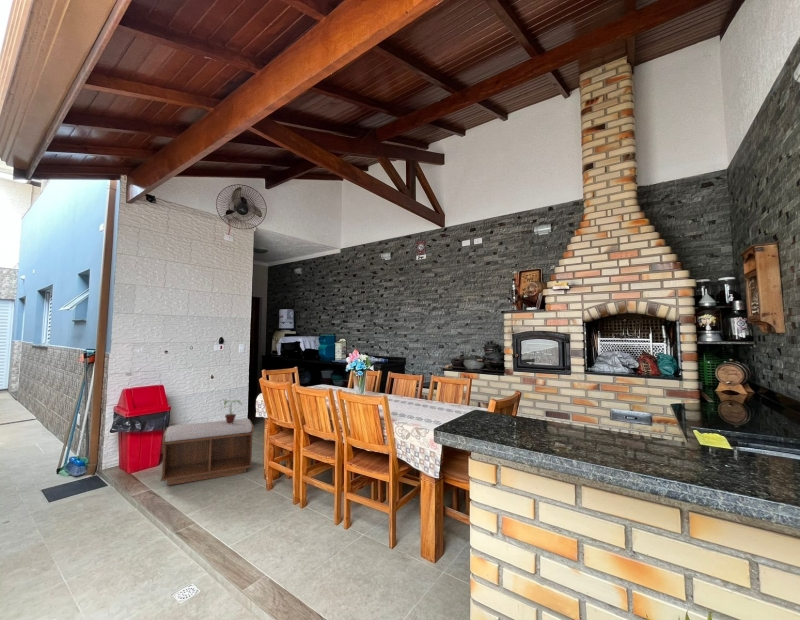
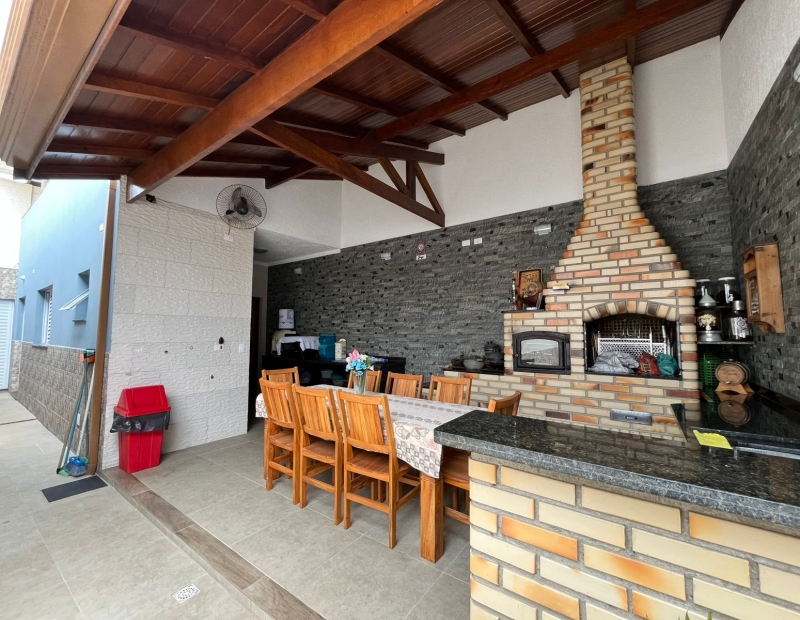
- potted plant [218,398,243,424]
- bench [160,417,255,486]
